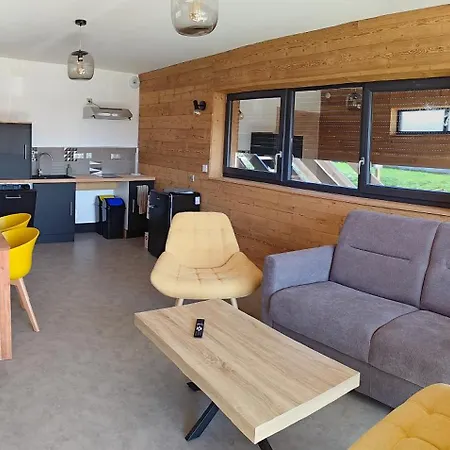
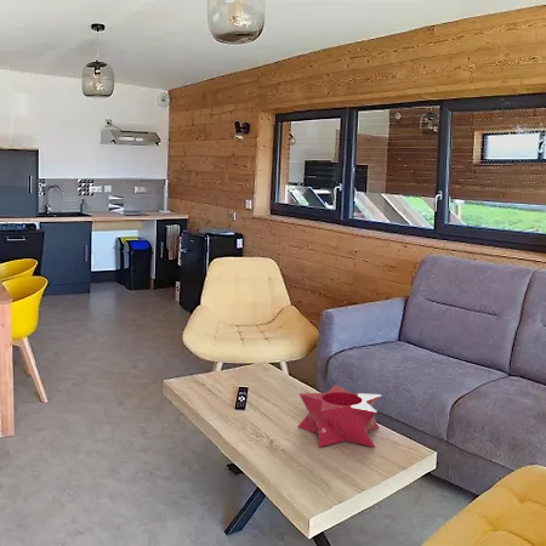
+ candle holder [296,383,382,448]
